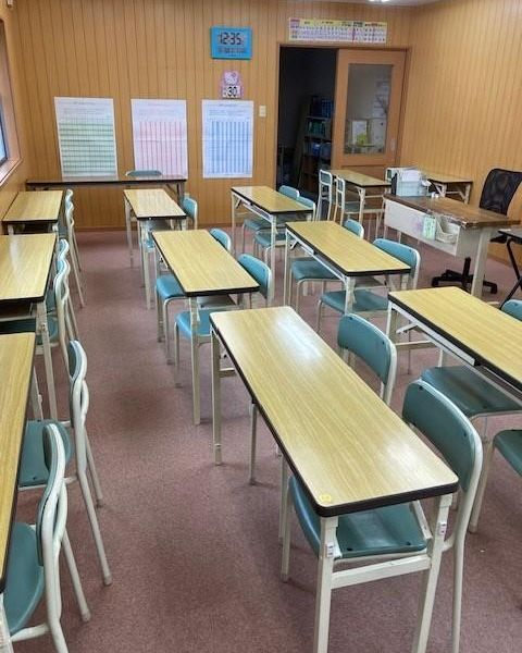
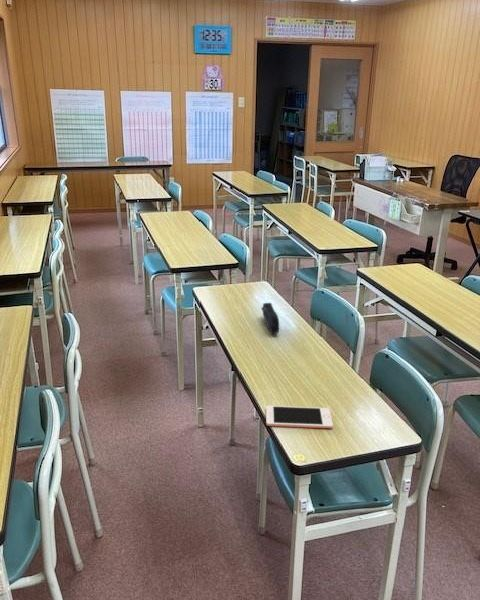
+ cell phone [265,405,334,429]
+ pencil case [260,302,280,336]
